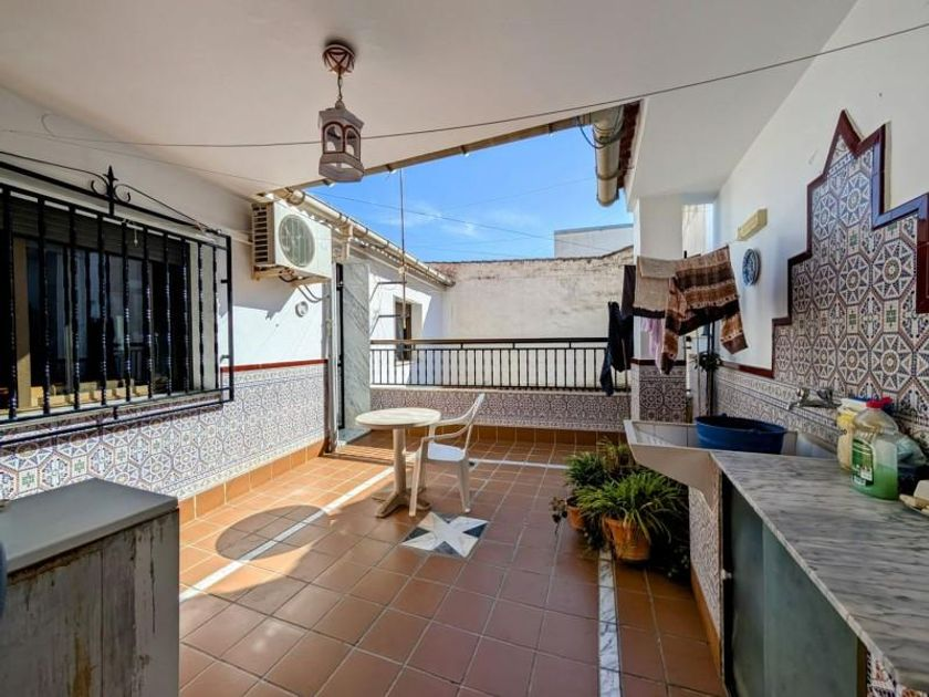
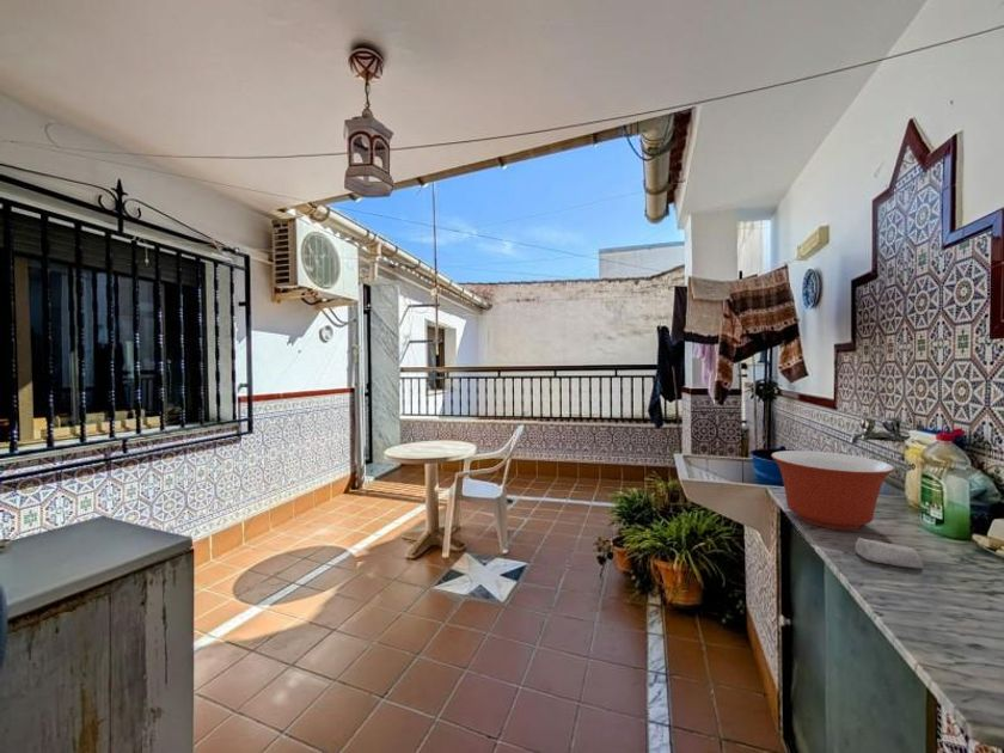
+ mixing bowl [770,449,896,531]
+ soap bar [855,537,924,570]
